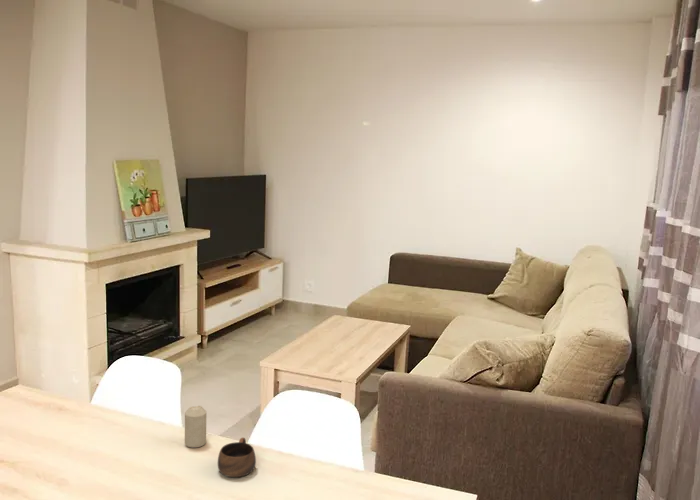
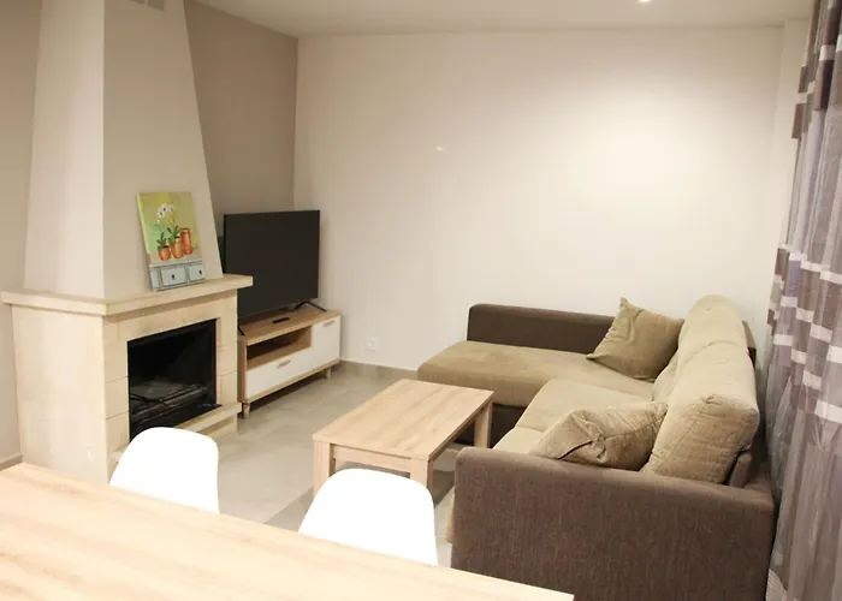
- cup [217,437,257,478]
- candle [184,405,207,449]
